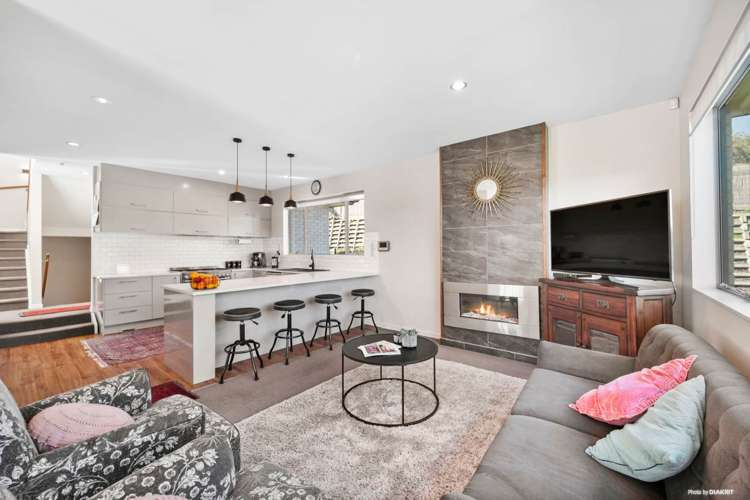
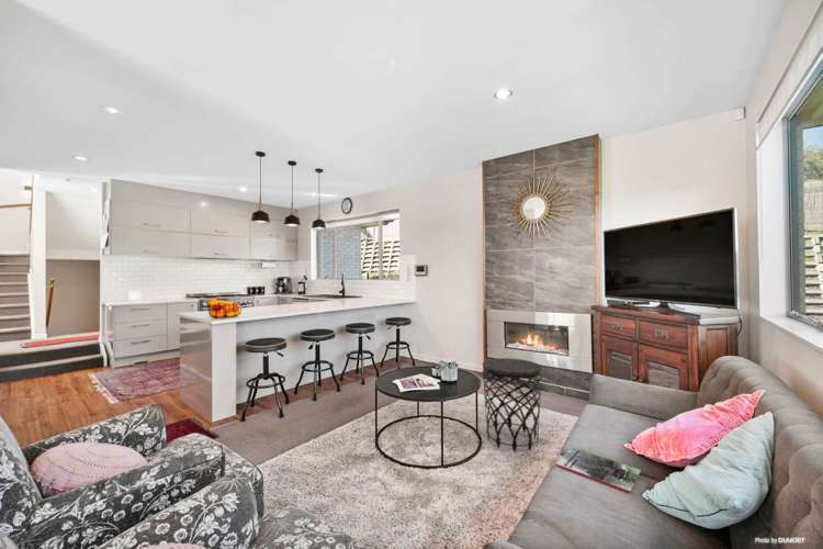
+ side table [482,357,543,452]
+ magazine [554,447,642,494]
